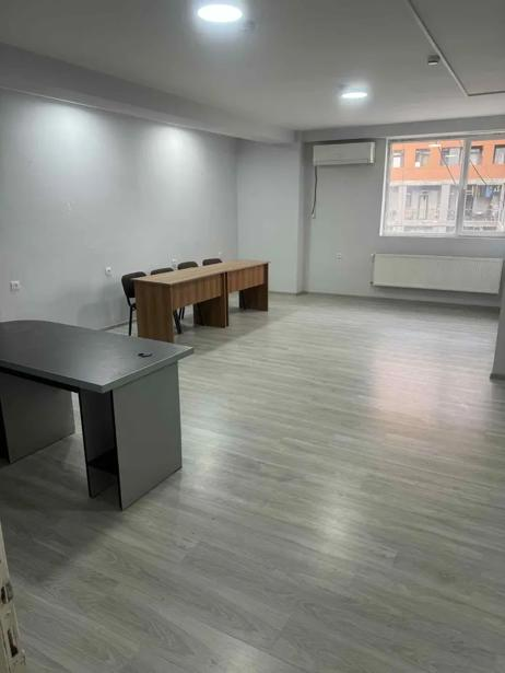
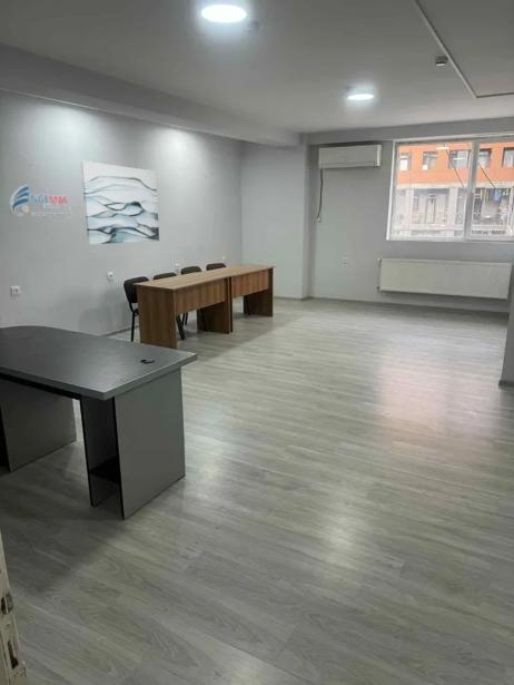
+ logo [8,185,69,218]
+ wall art [80,160,160,245]
